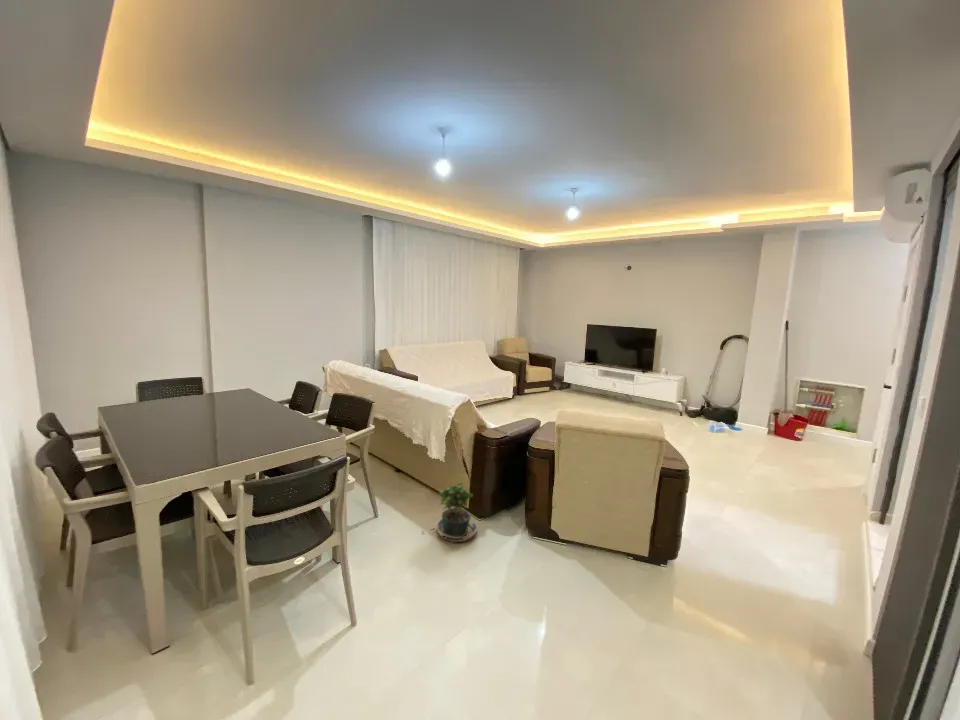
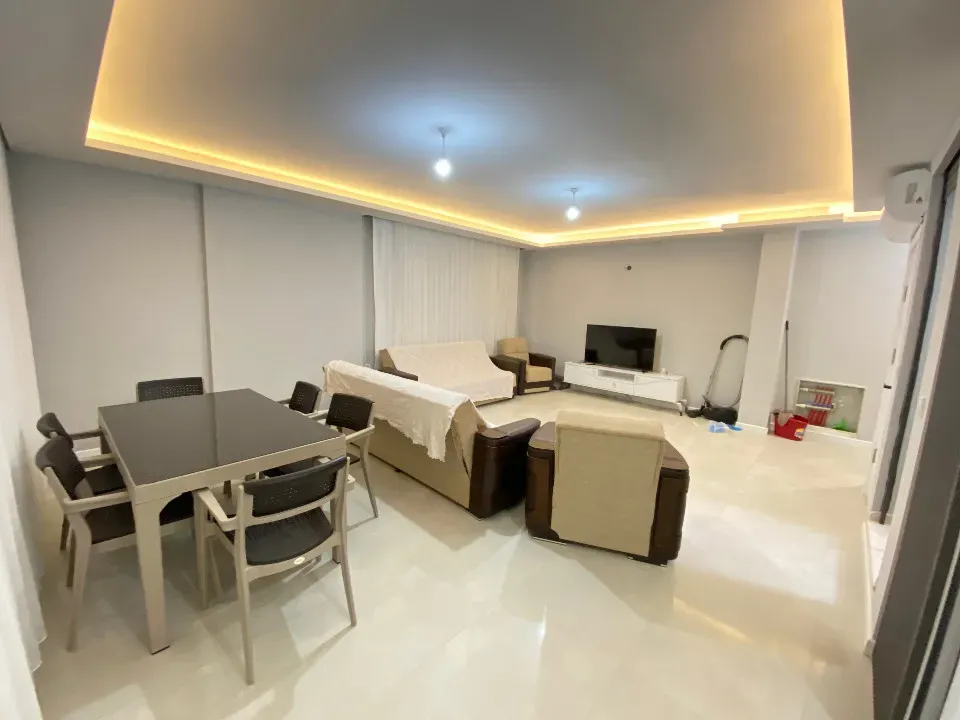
- potted plant [421,480,478,544]
